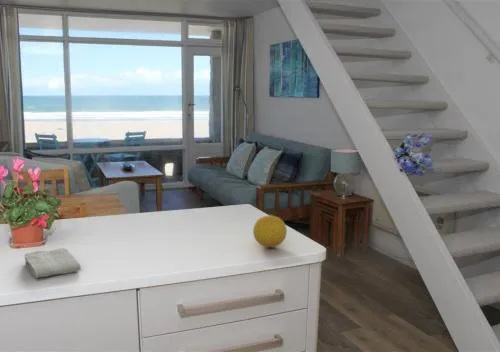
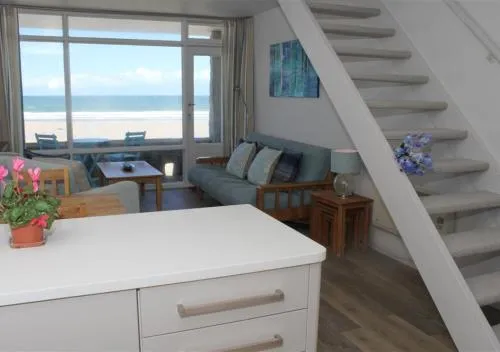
- washcloth [23,247,82,279]
- fruit [252,213,288,248]
